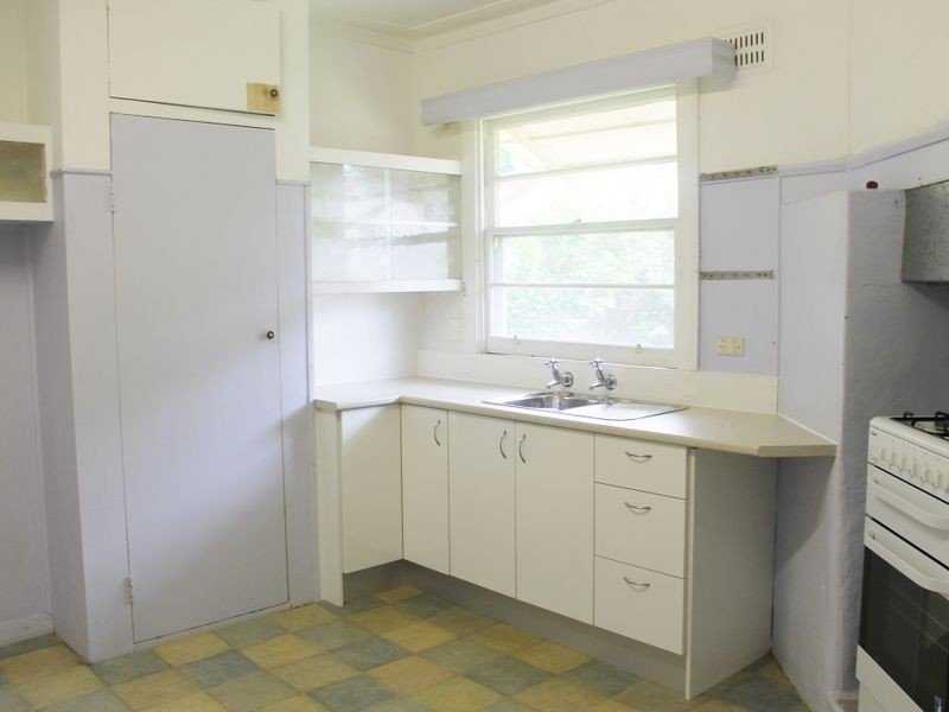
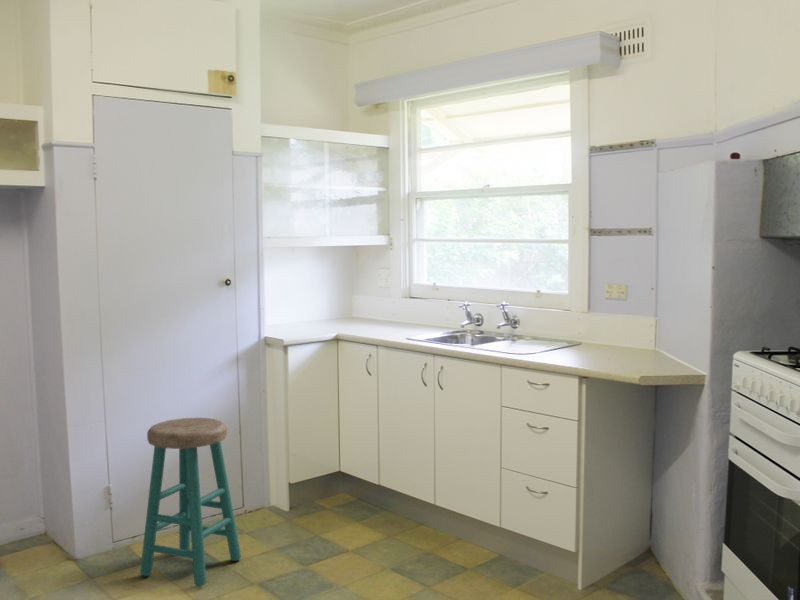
+ stool [139,417,242,587]
